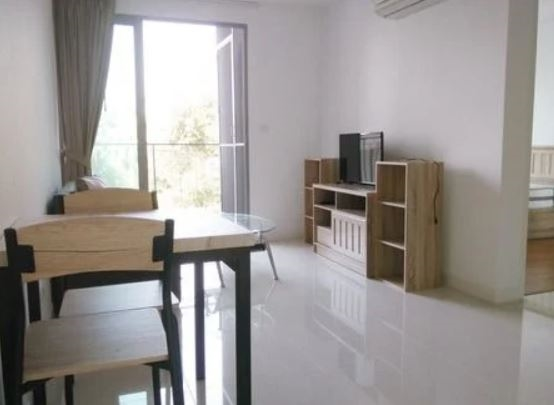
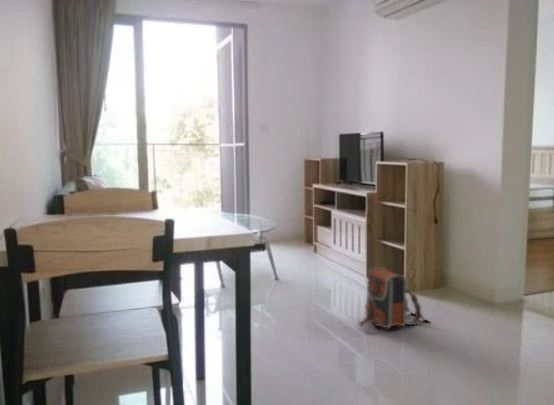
+ backpack [356,266,432,329]
